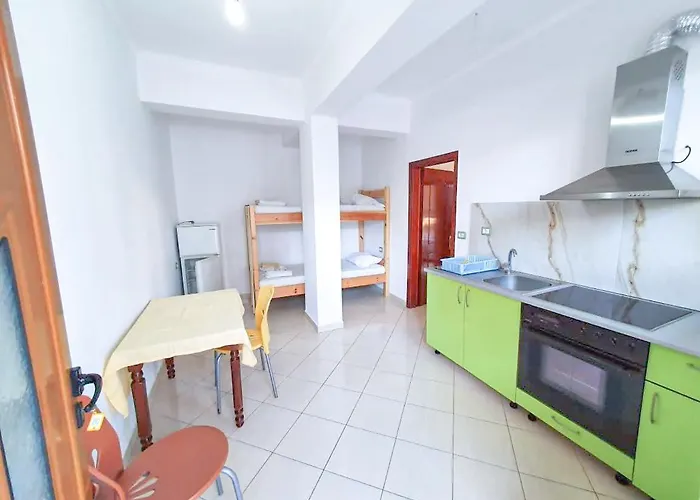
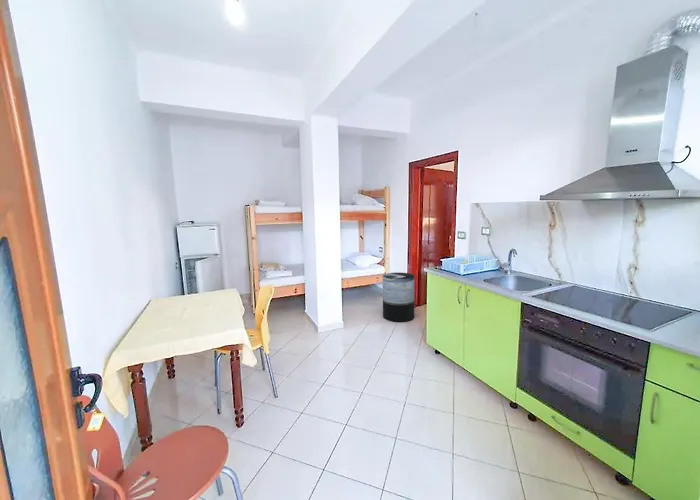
+ trash can [382,272,415,323]
